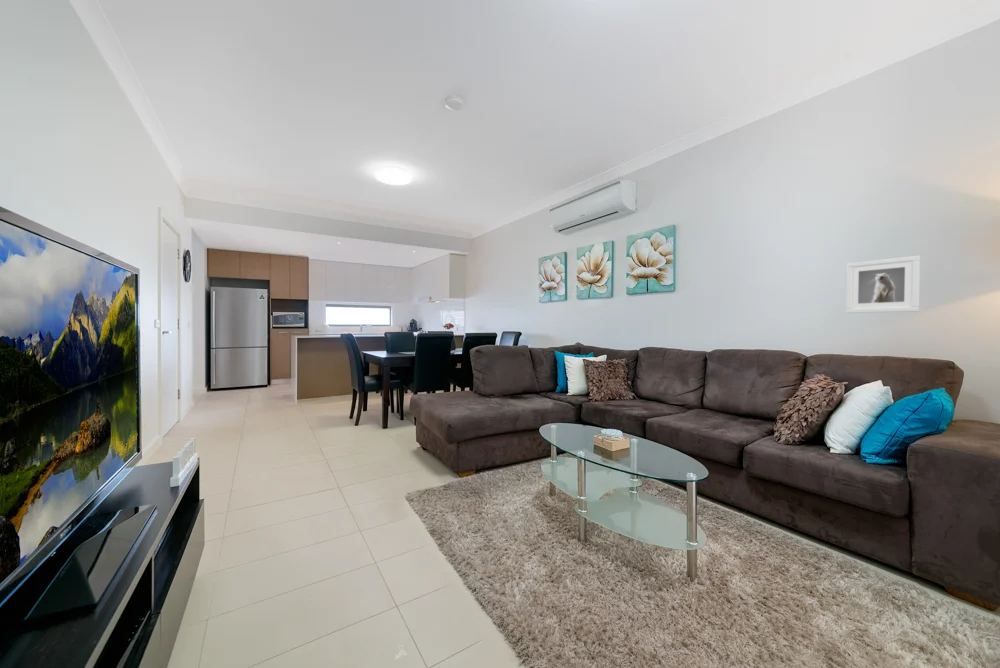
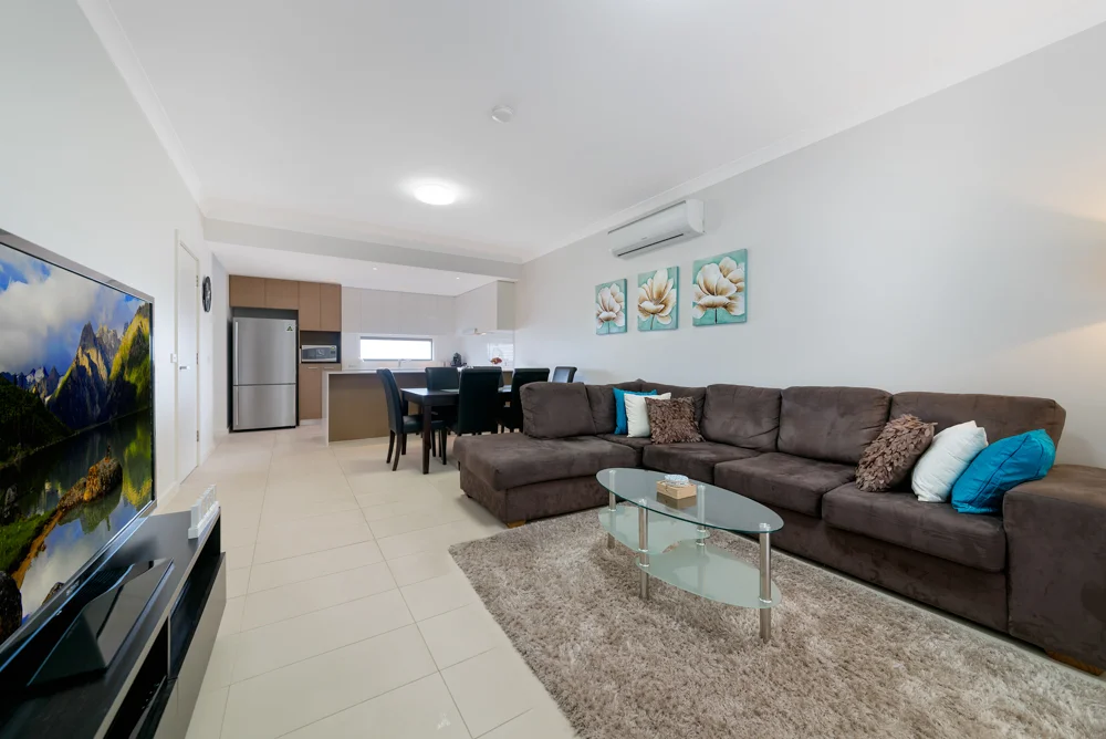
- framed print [845,255,921,314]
